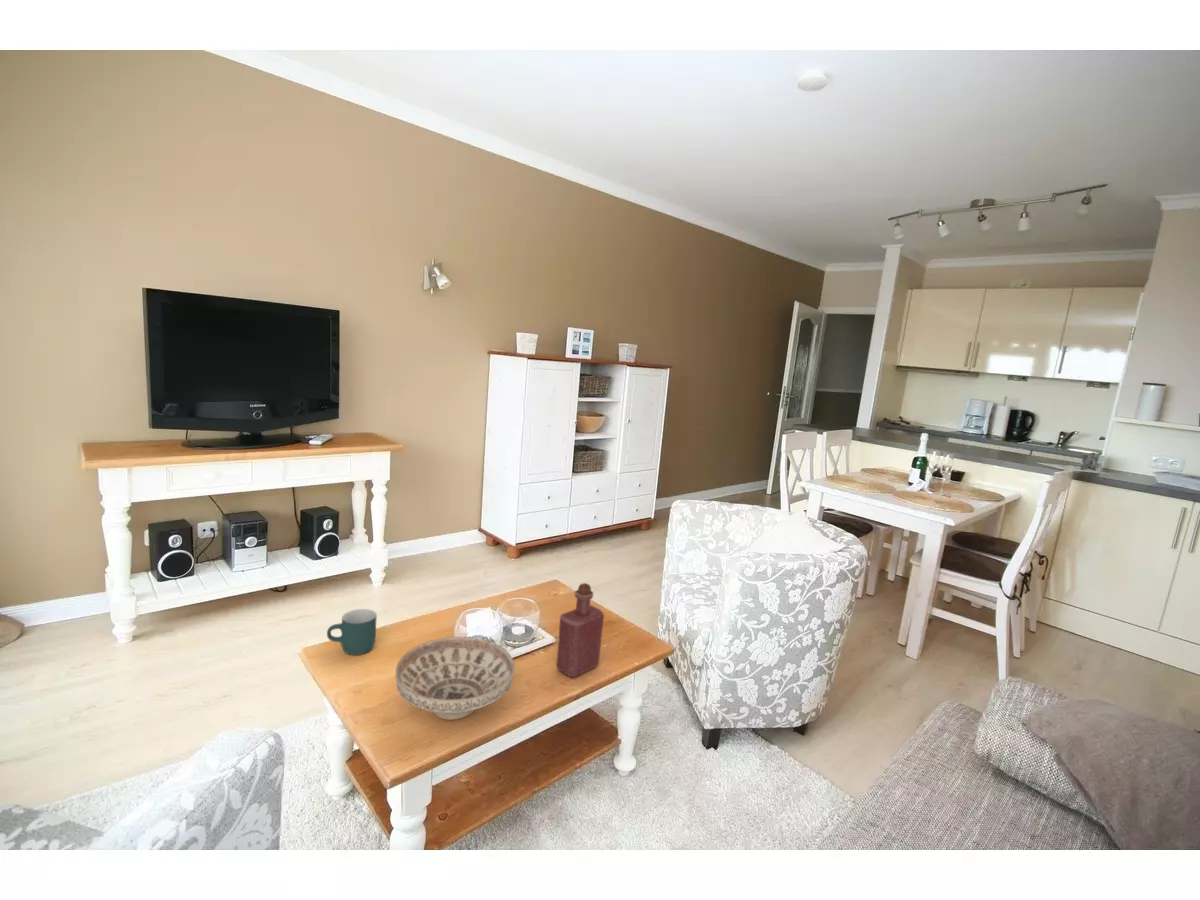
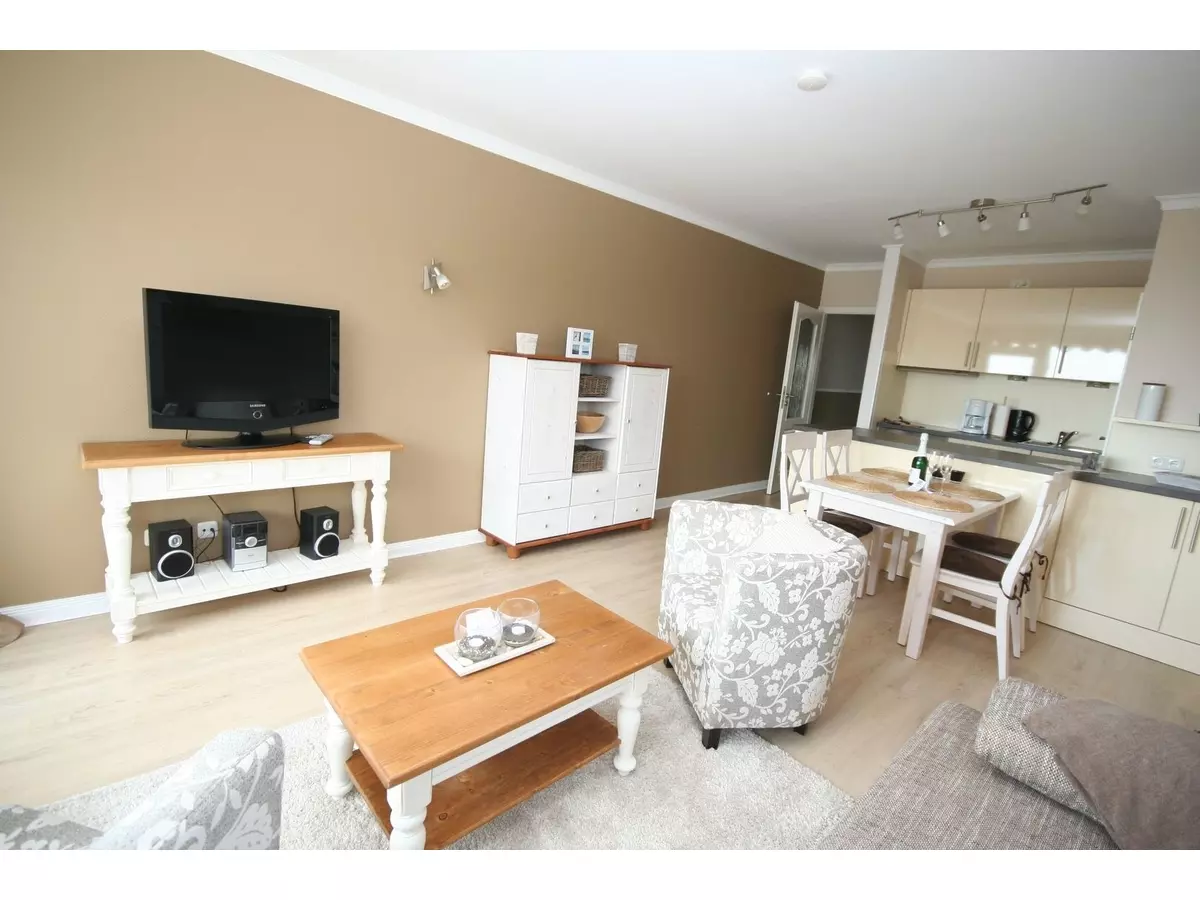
- decorative bowl [395,636,515,721]
- bottle [556,582,605,678]
- mug [326,608,378,656]
